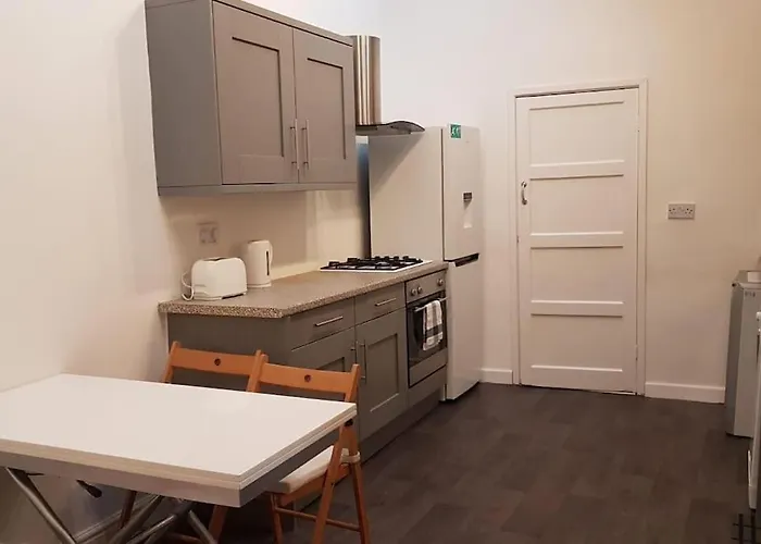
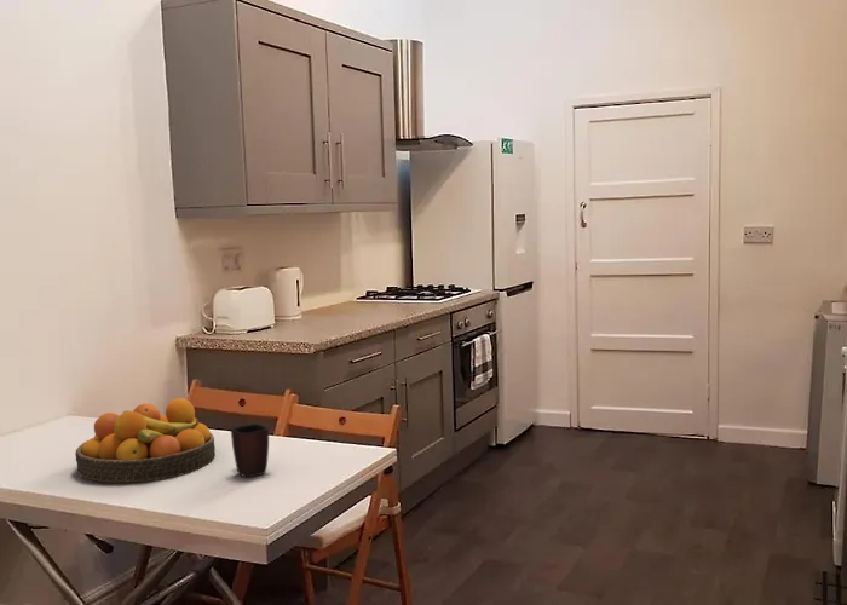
+ fruit bowl [74,397,217,484]
+ mug [230,422,270,478]
